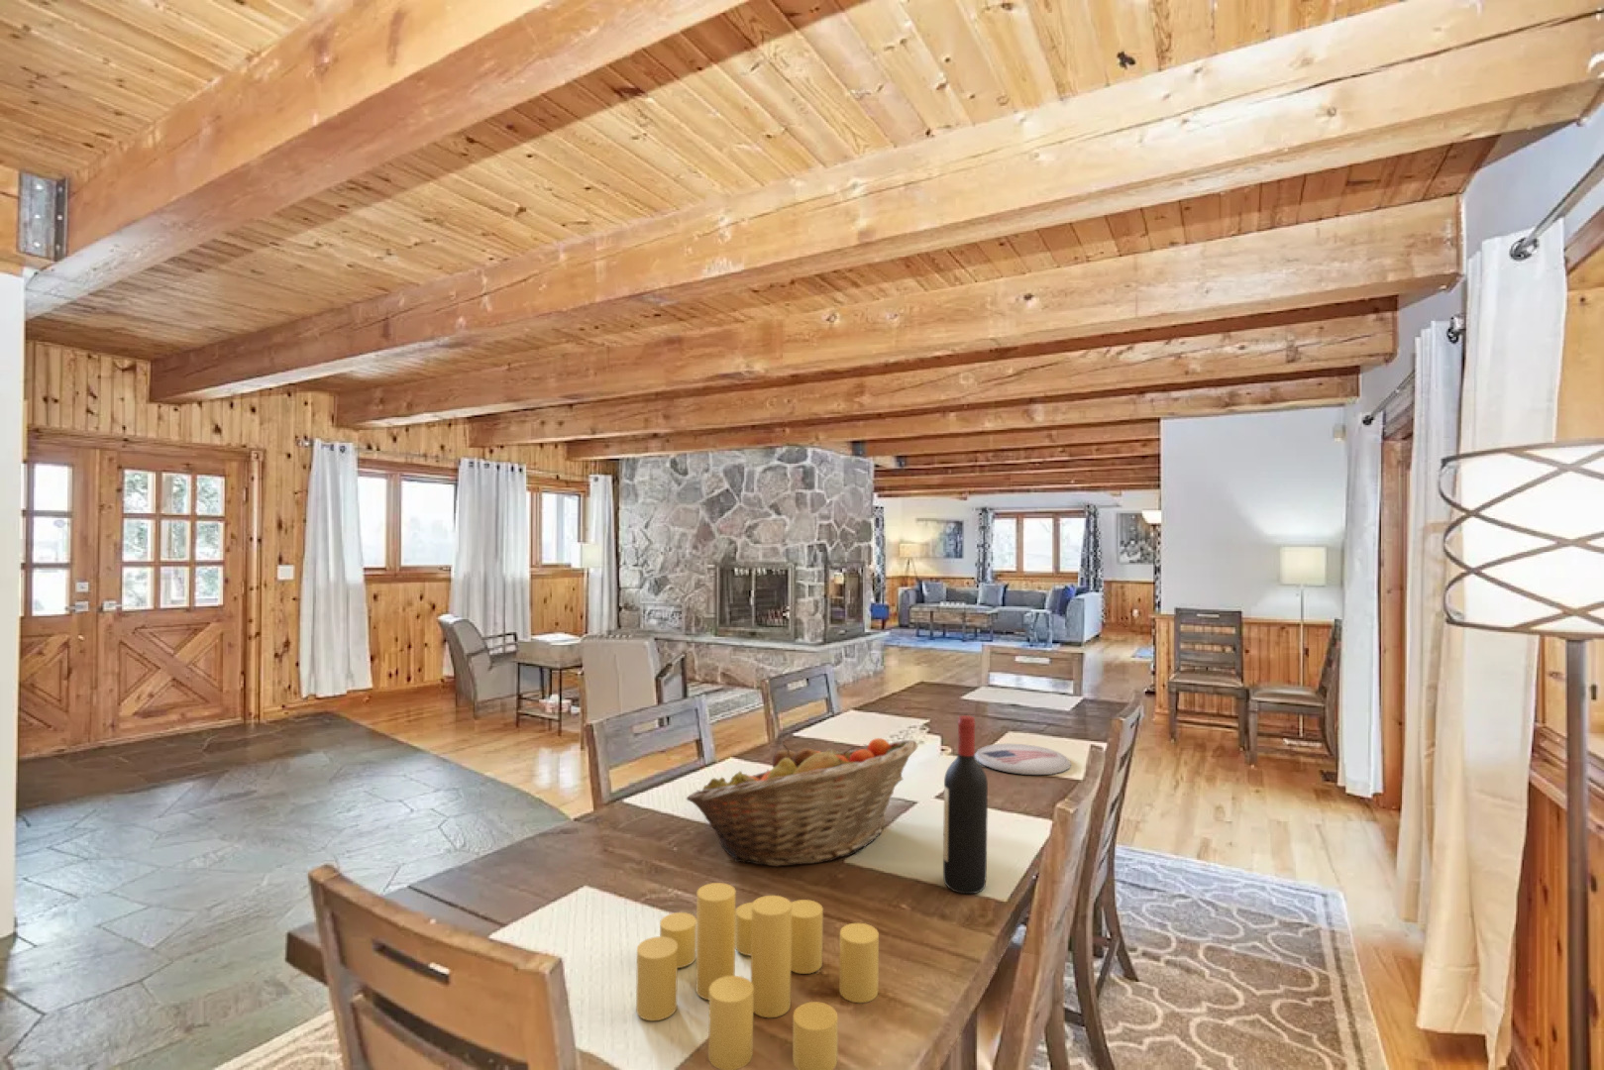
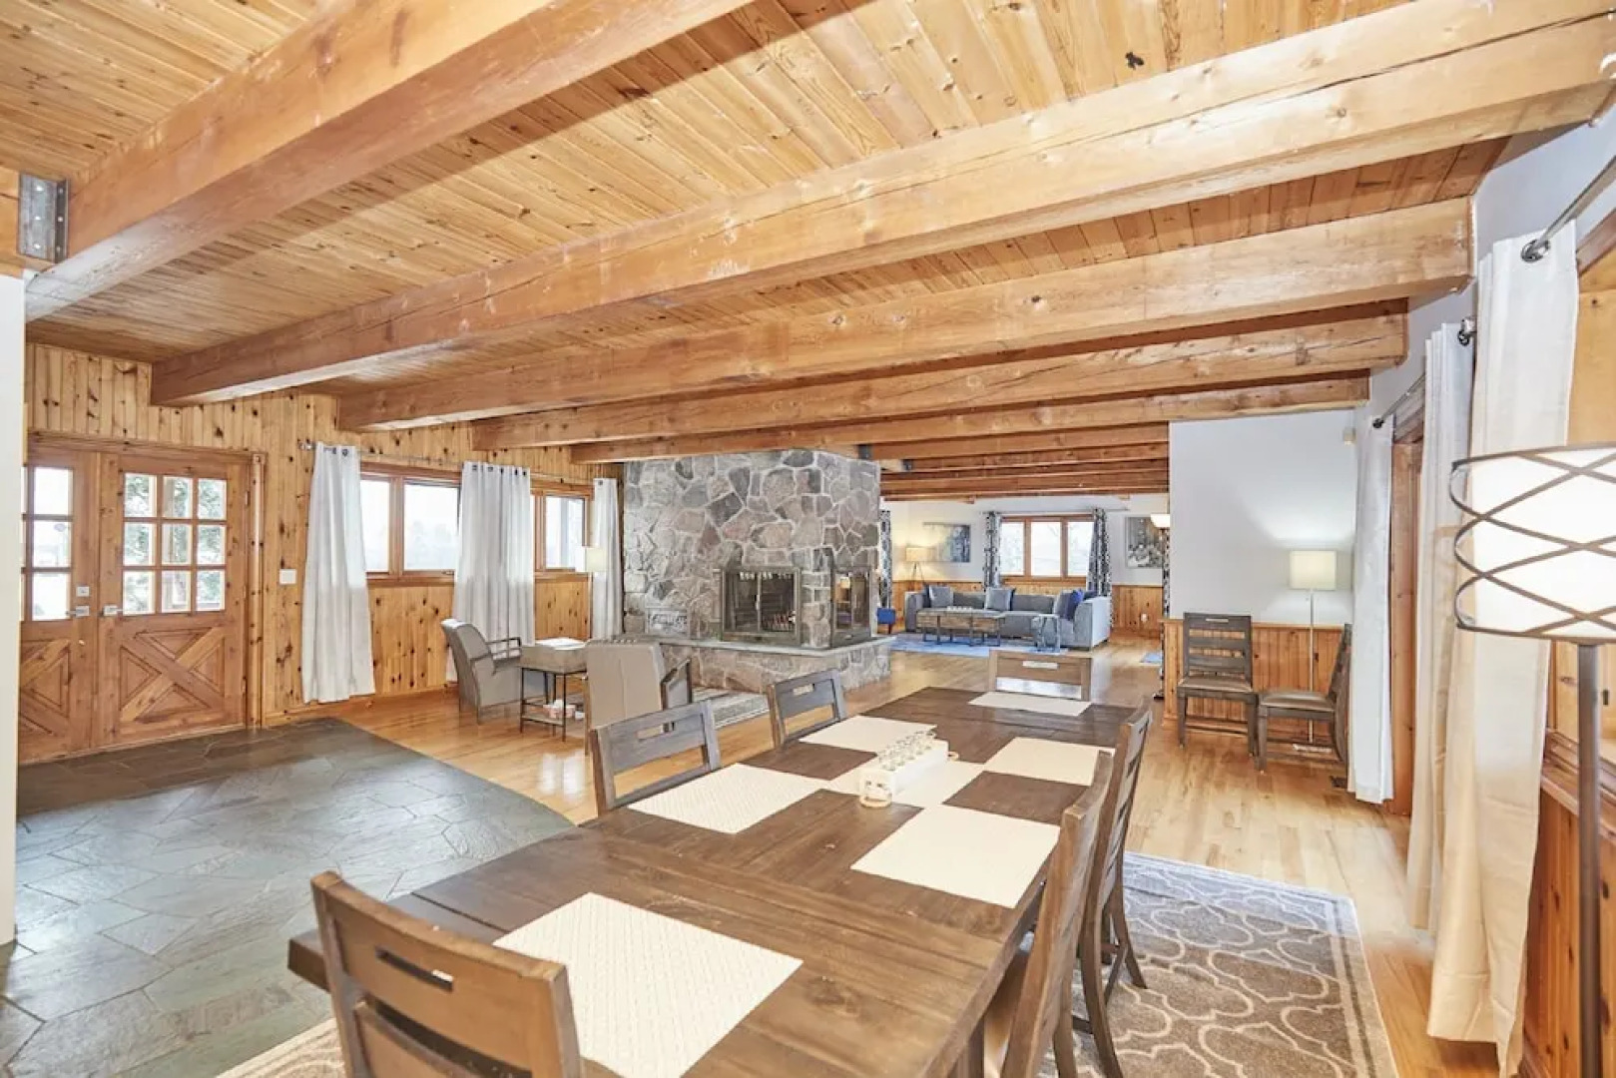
- fruit basket [686,737,920,868]
- candle [635,881,880,1070]
- wine bottle [942,714,989,894]
- plate [975,743,1073,776]
